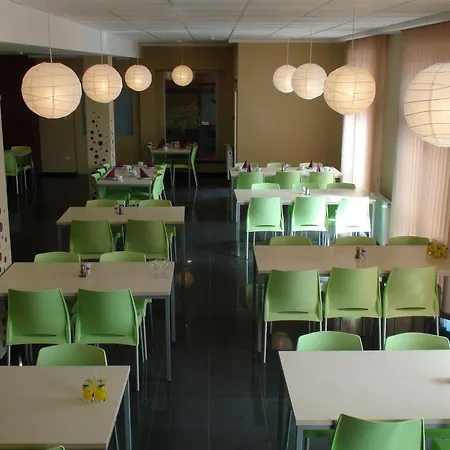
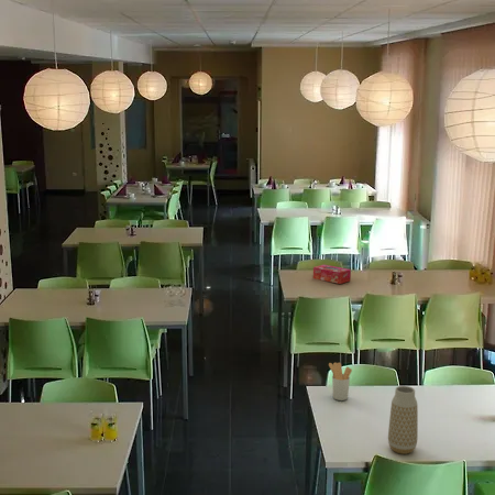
+ tissue box [312,264,352,285]
+ vase [387,385,419,455]
+ utensil holder [328,362,353,402]
